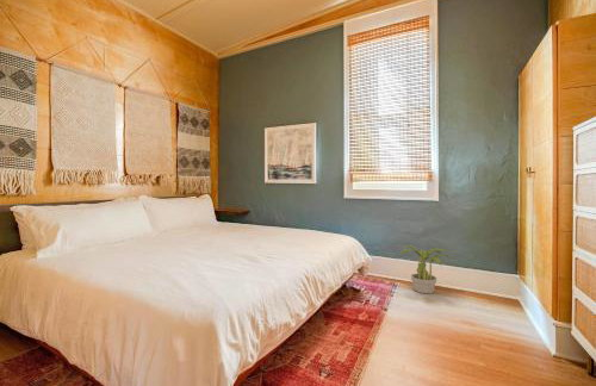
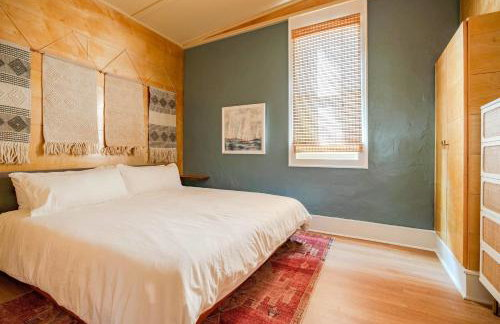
- potted plant [399,244,451,294]
